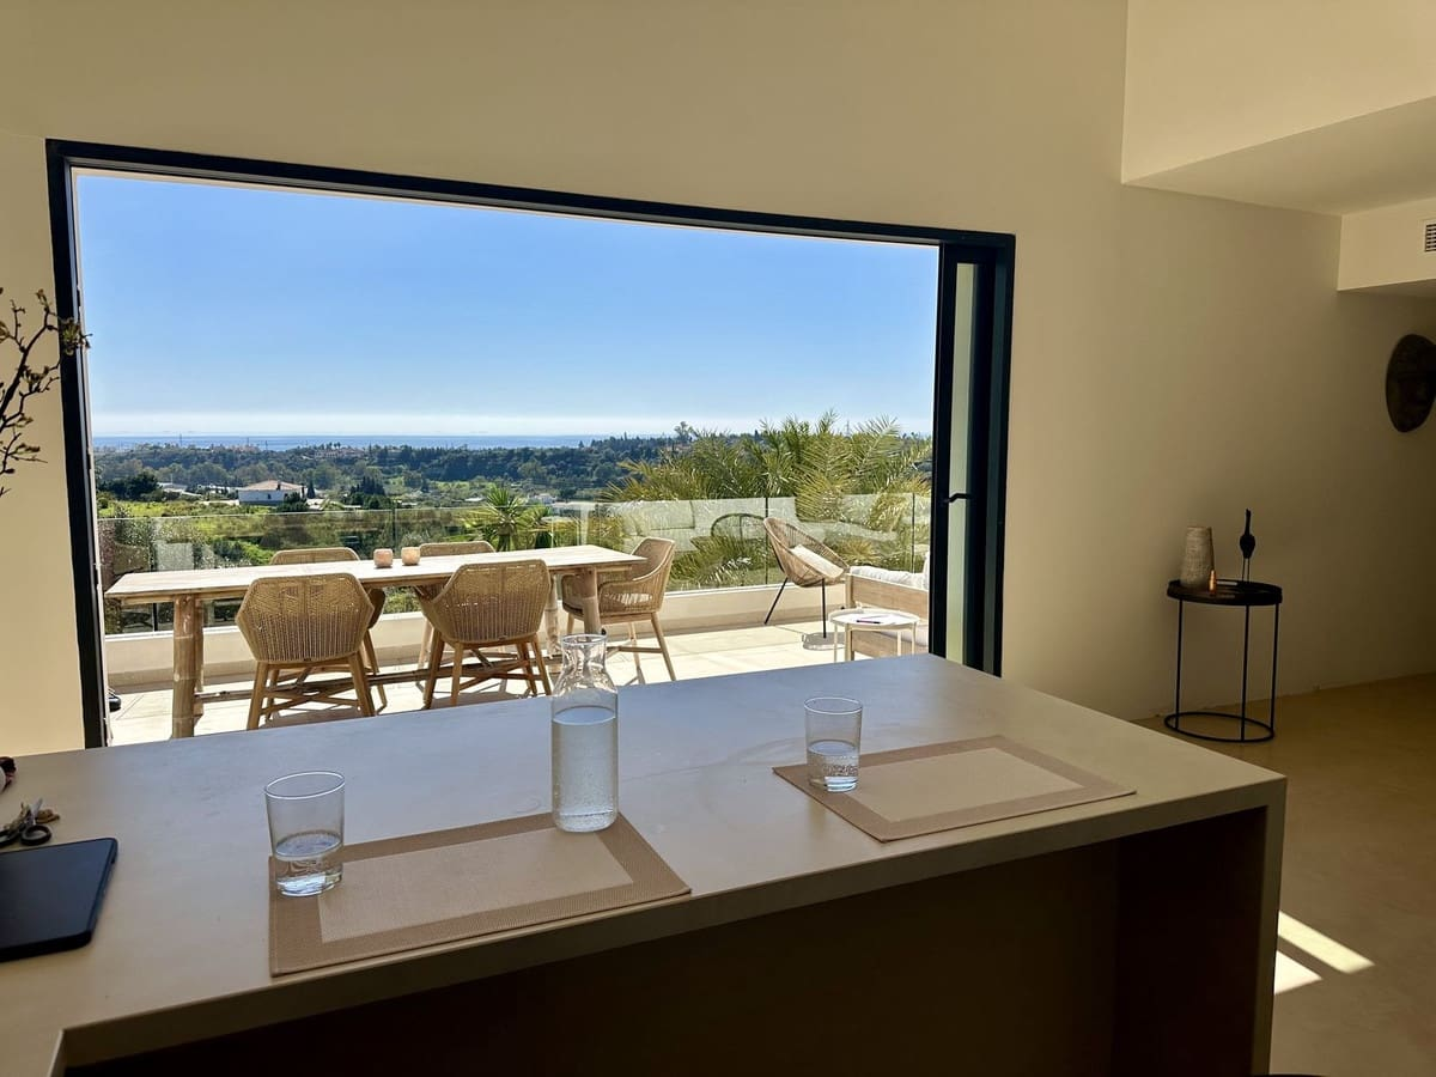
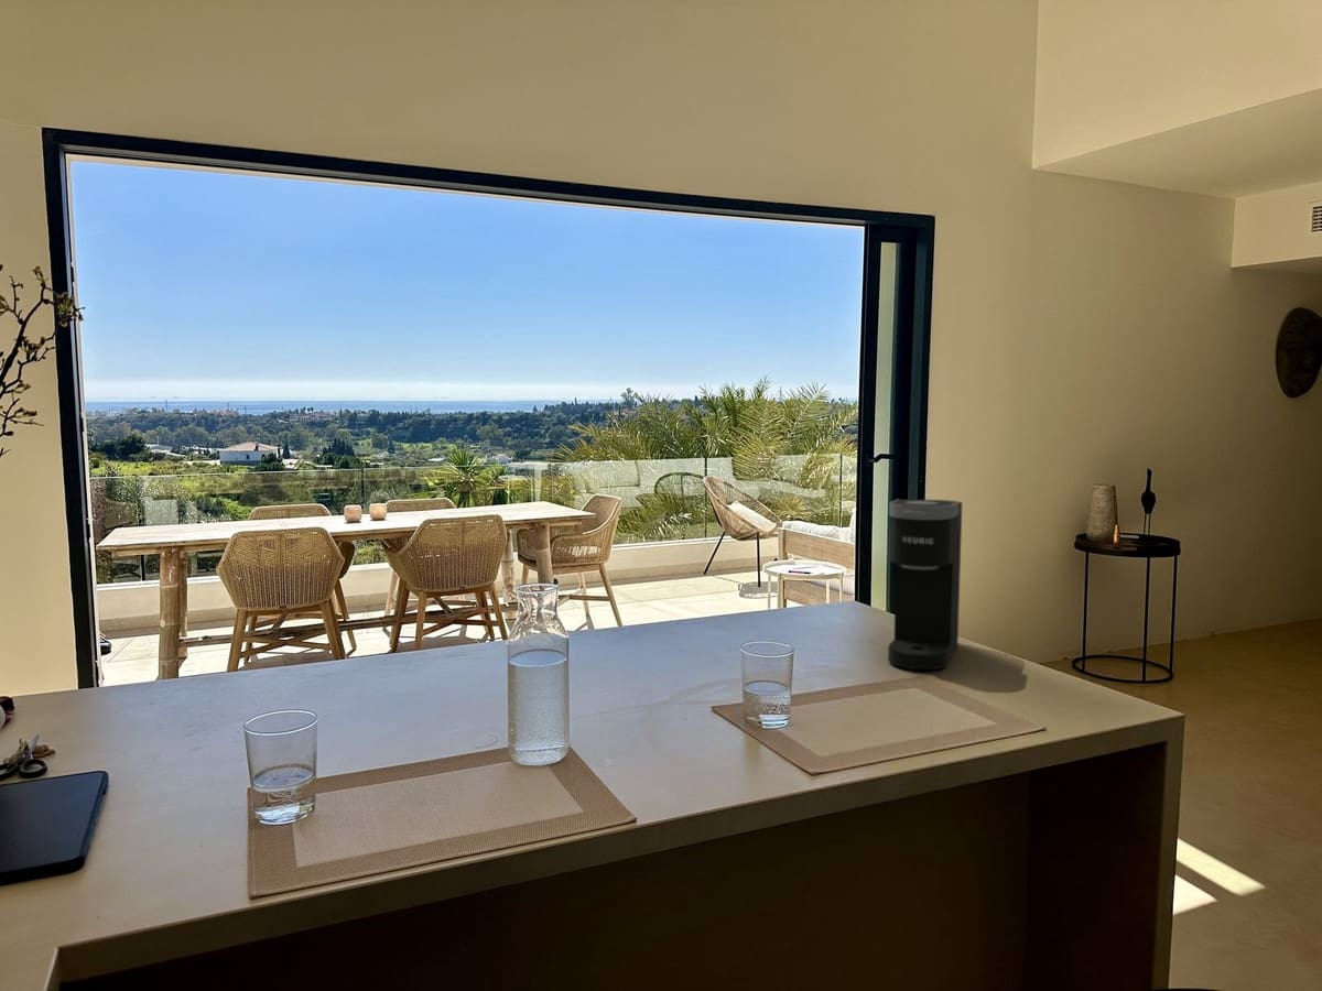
+ coffee maker [887,498,963,671]
